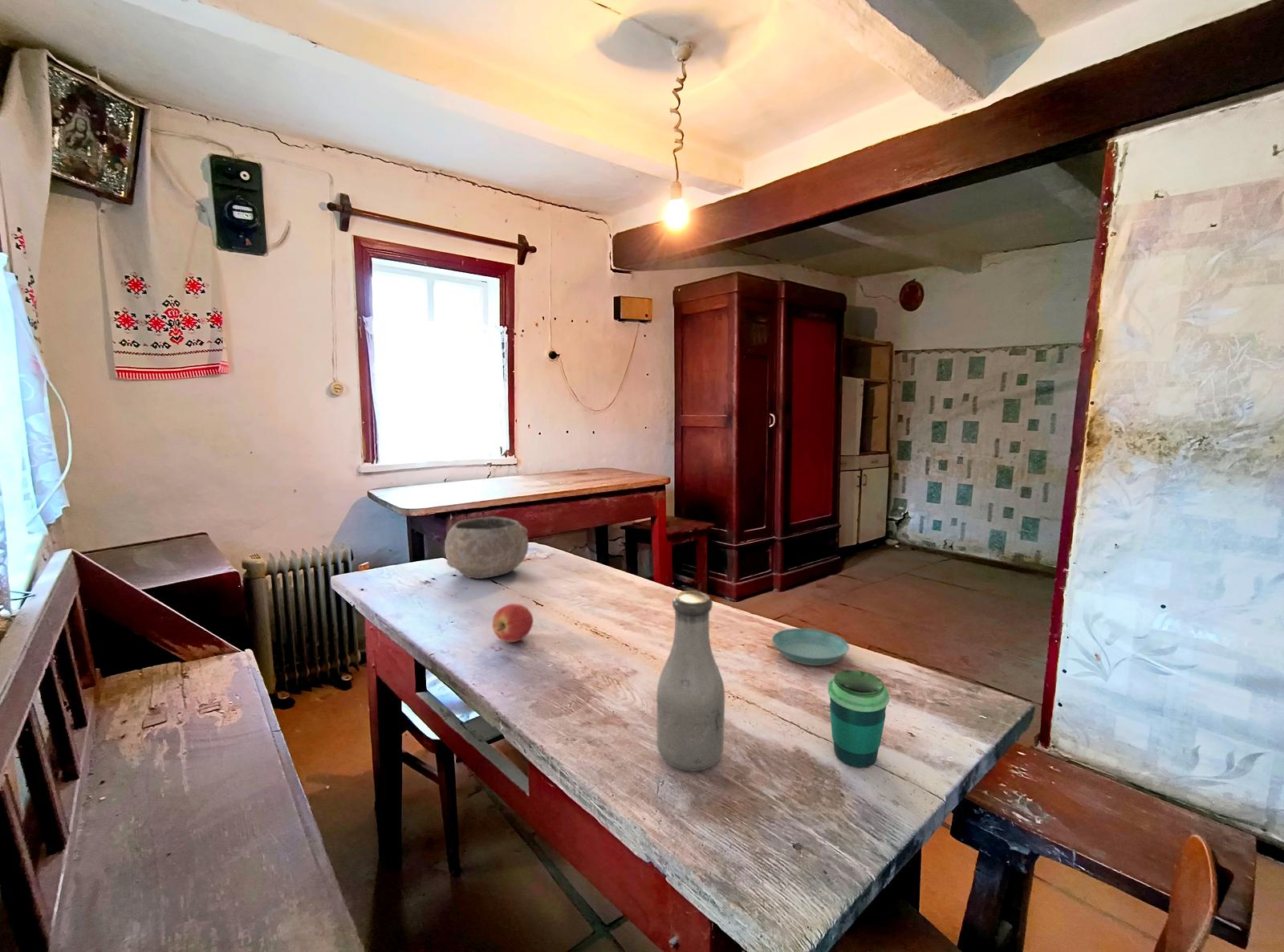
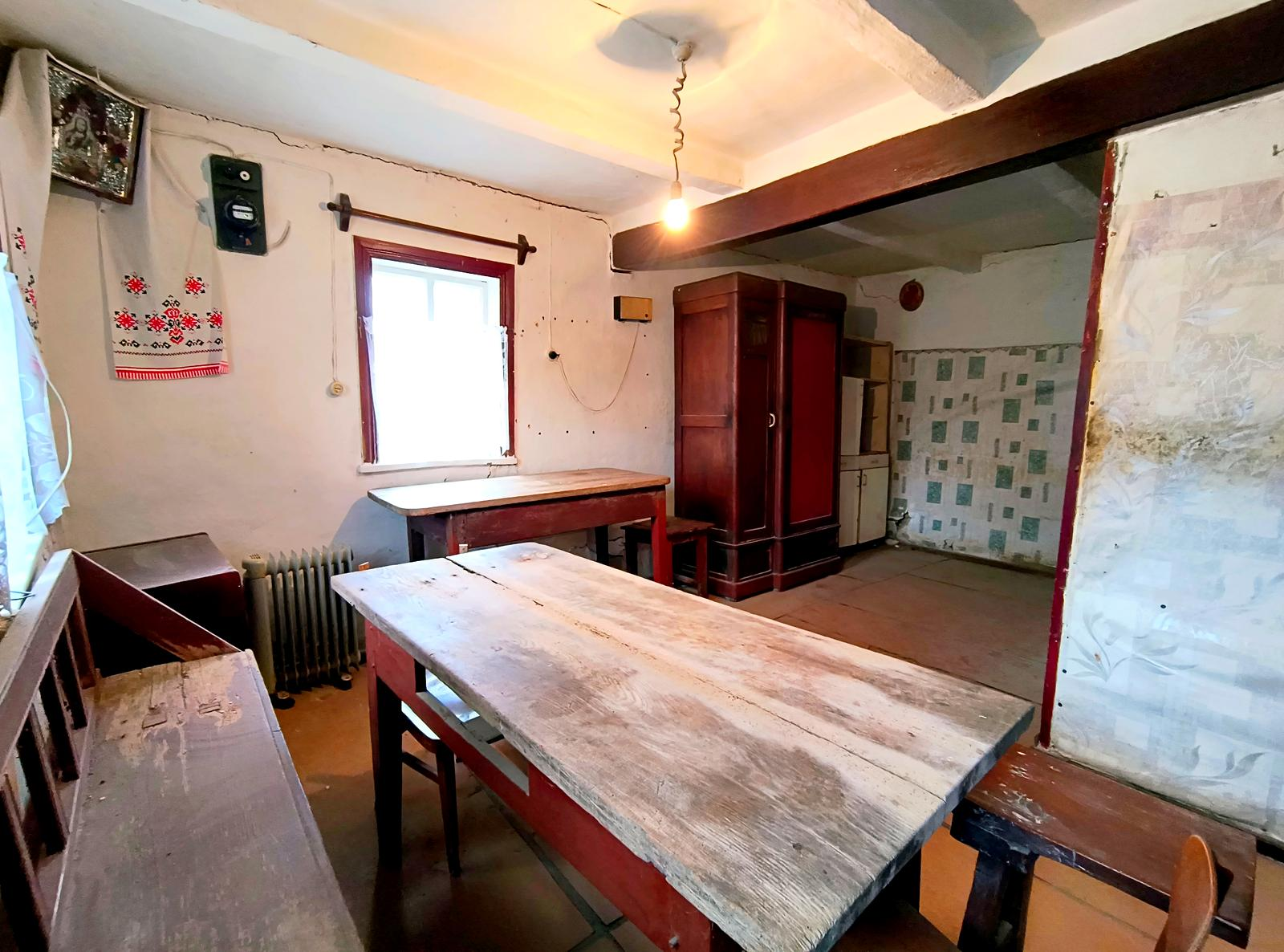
- apple [492,603,534,643]
- cup [827,669,890,768]
- bowl [444,515,529,580]
- bottle [656,590,725,772]
- saucer [771,628,850,666]
